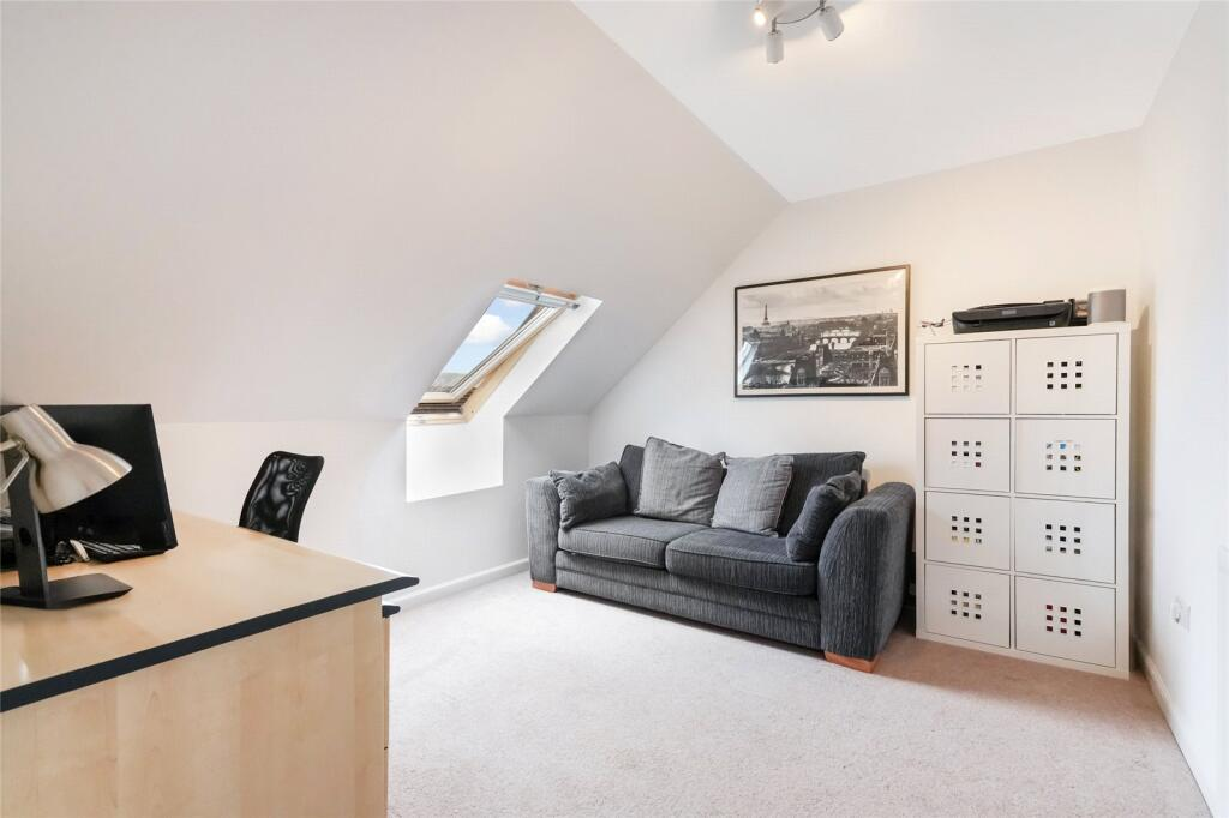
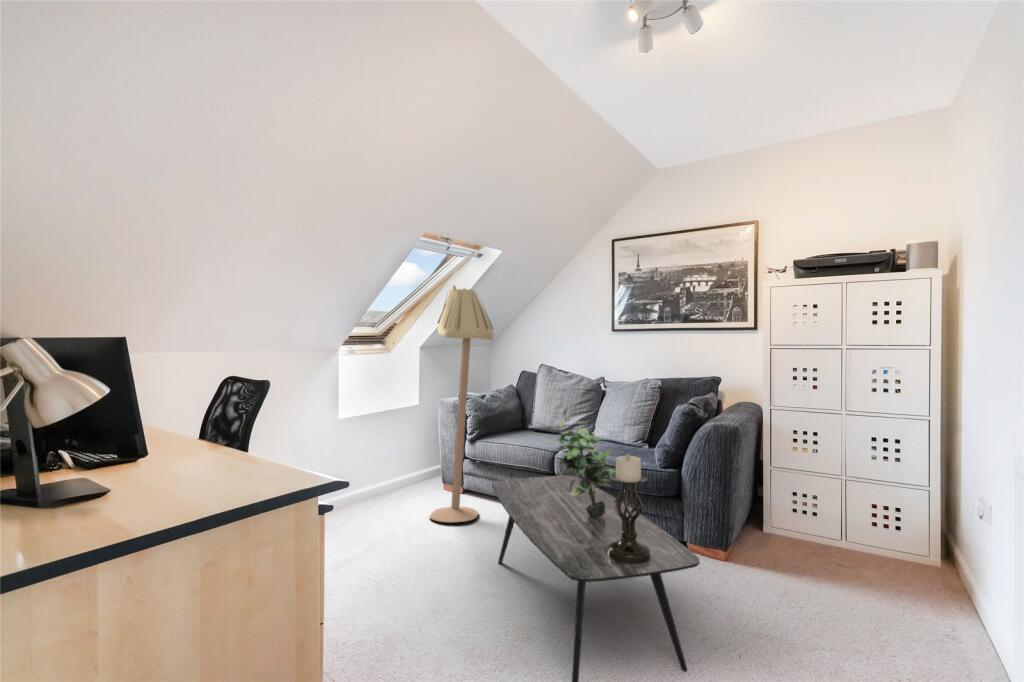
+ floor lamp [429,284,495,524]
+ coffee table [491,474,701,682]
+ potted plant [552,418,616,518]
+ candle holder [607,453,651,564]
